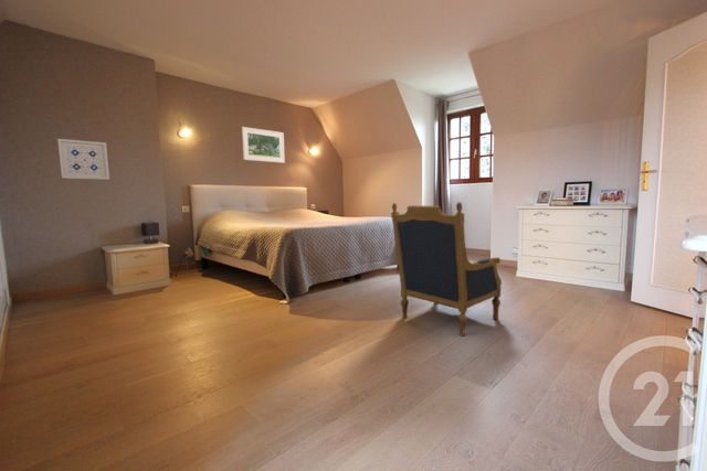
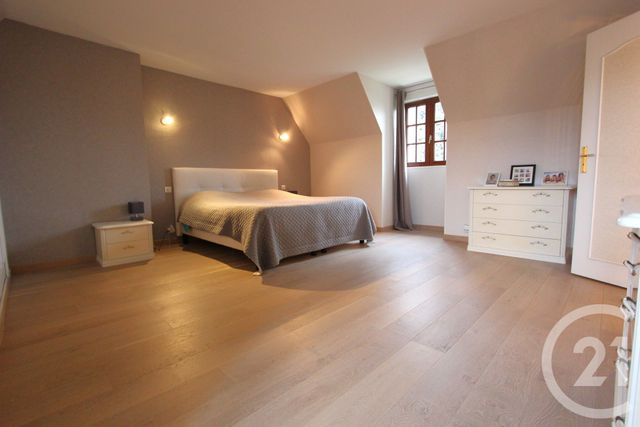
- armchair [390,201,503,336]
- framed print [241,126,286,164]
- wall art [56,138,110,181]
